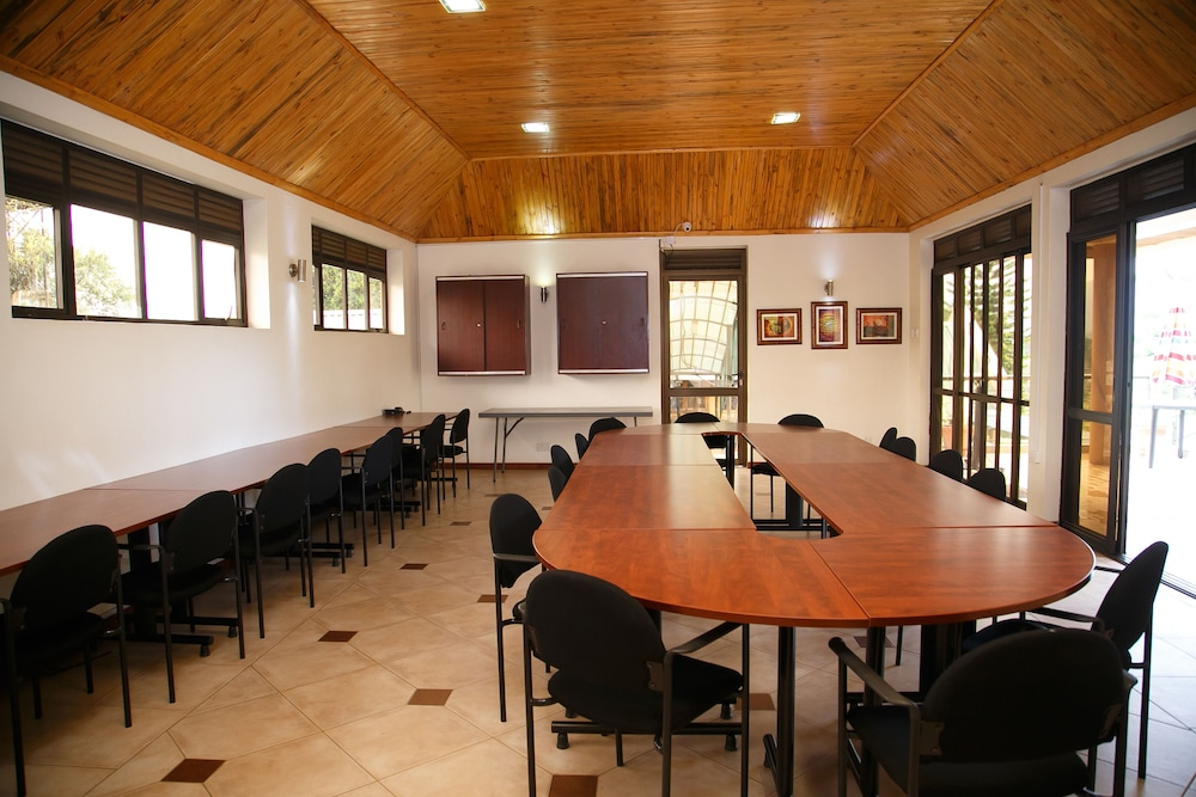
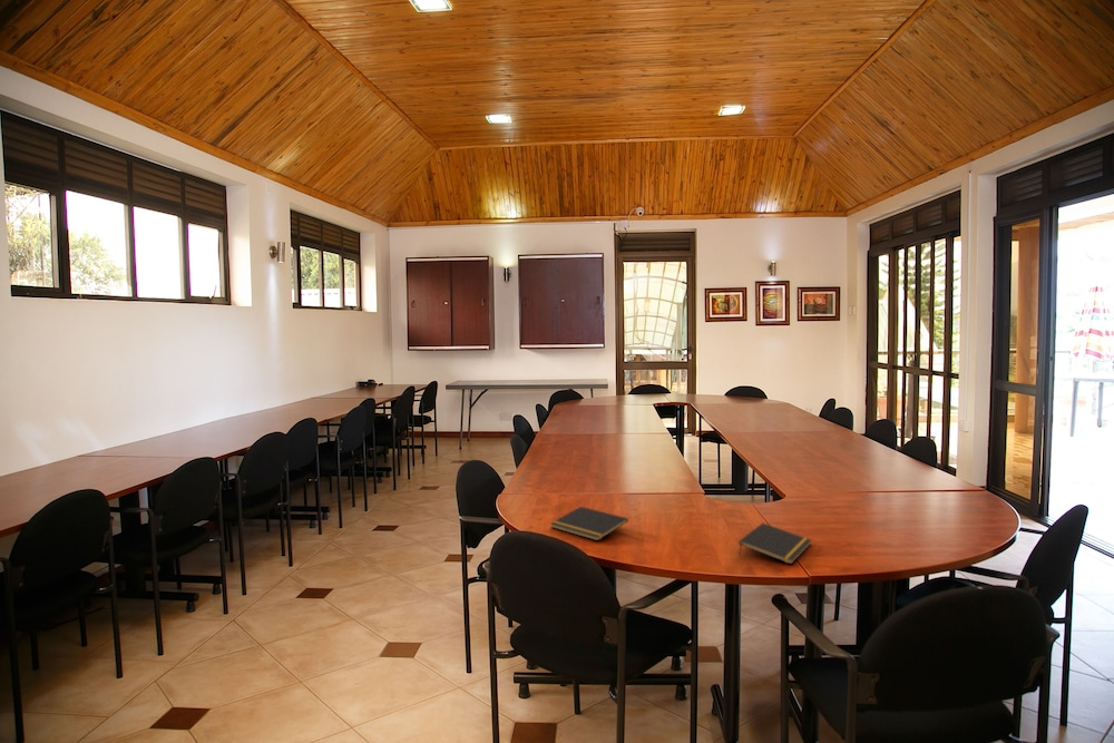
+ notepad [549,506,629,541]
+ notepad [737,521,812,565]
